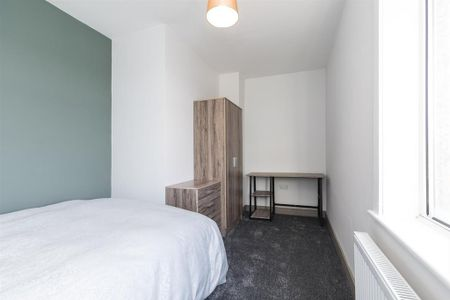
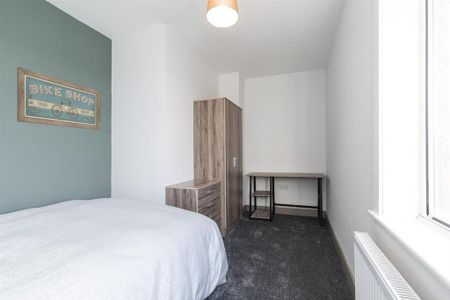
+ wall art [16,66,102,131]
